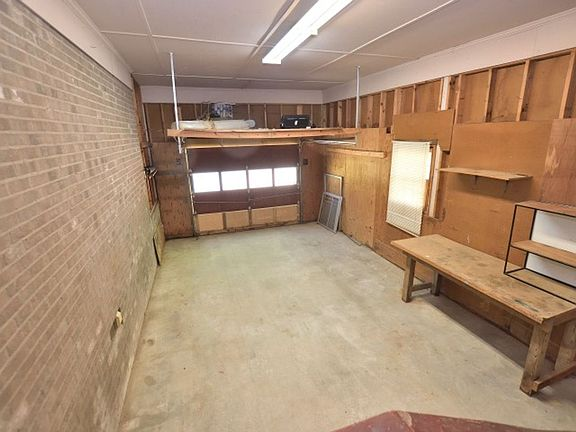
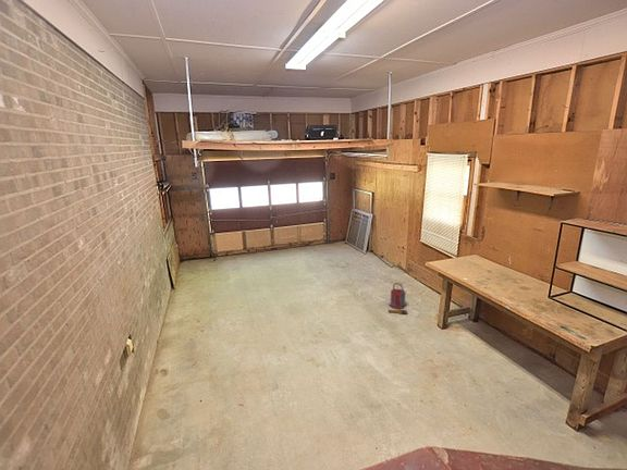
+ bucket [388,282,408,316]
